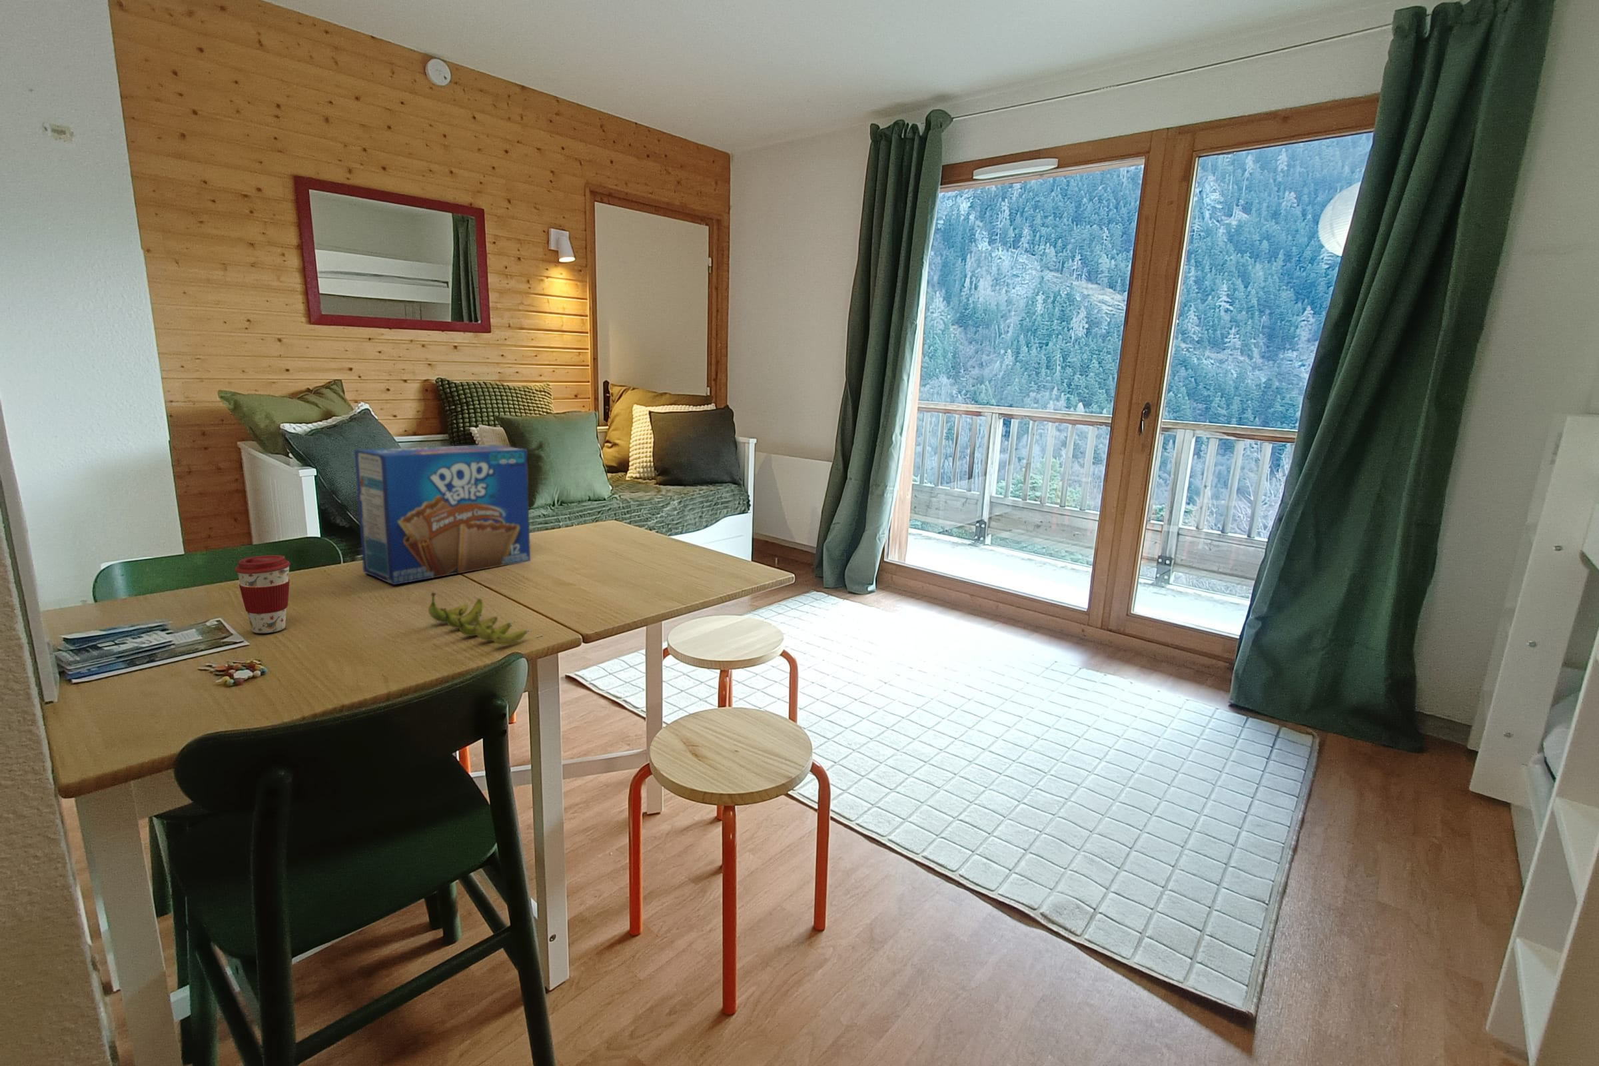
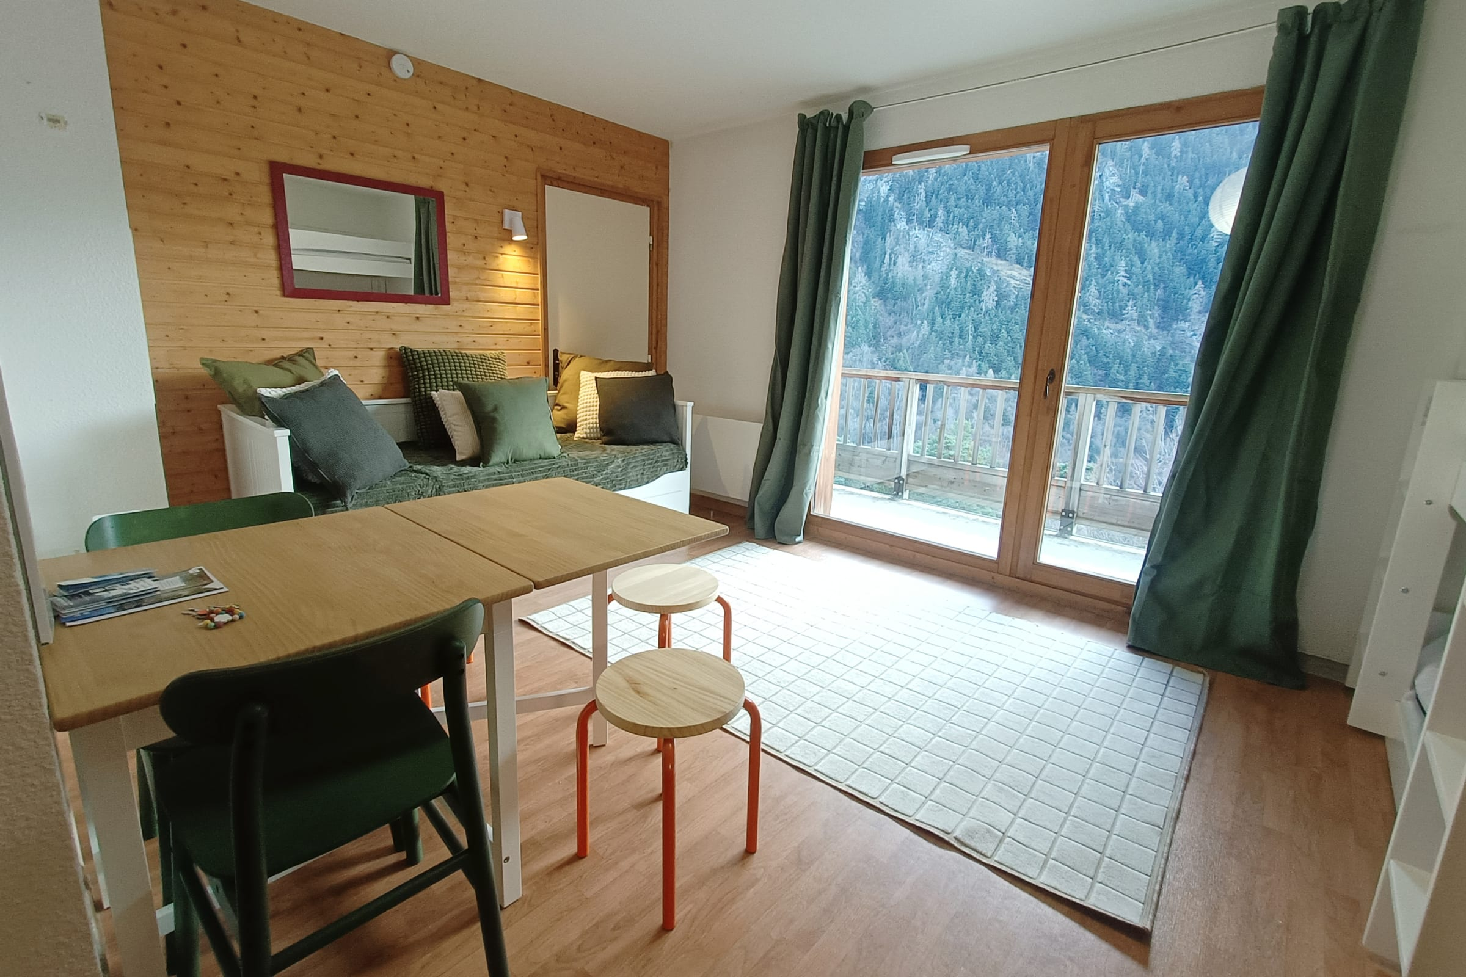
- toaster pastry box [353,444,531,585]
- banana [428,591,543,645]
- coffee cup [234,554,291,634]
